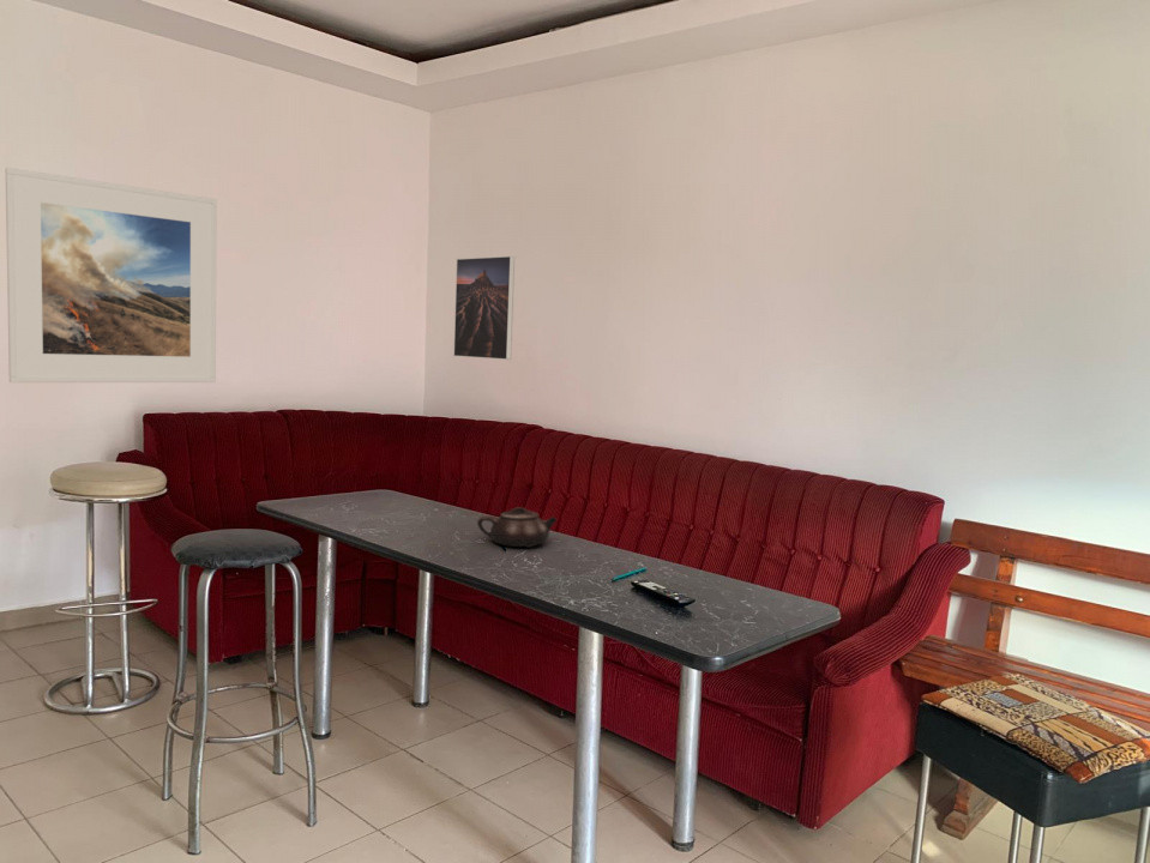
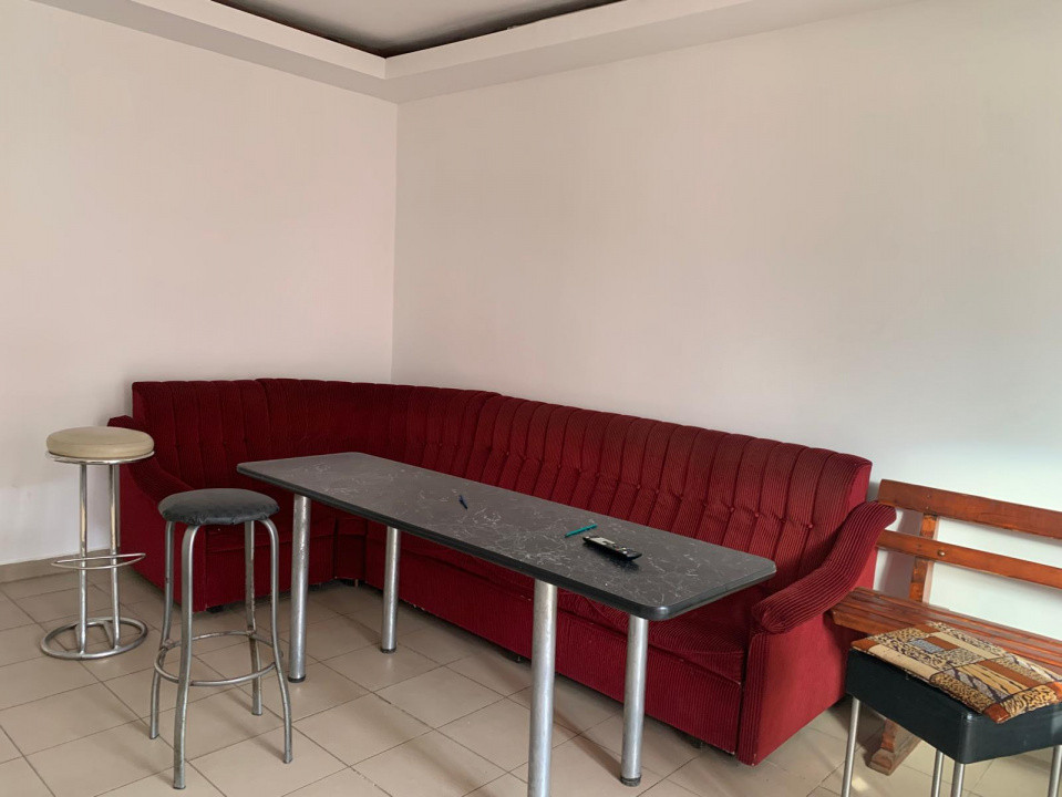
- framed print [5,167,218,384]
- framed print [452,255,516,361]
- teapot [476,506,558,549]
